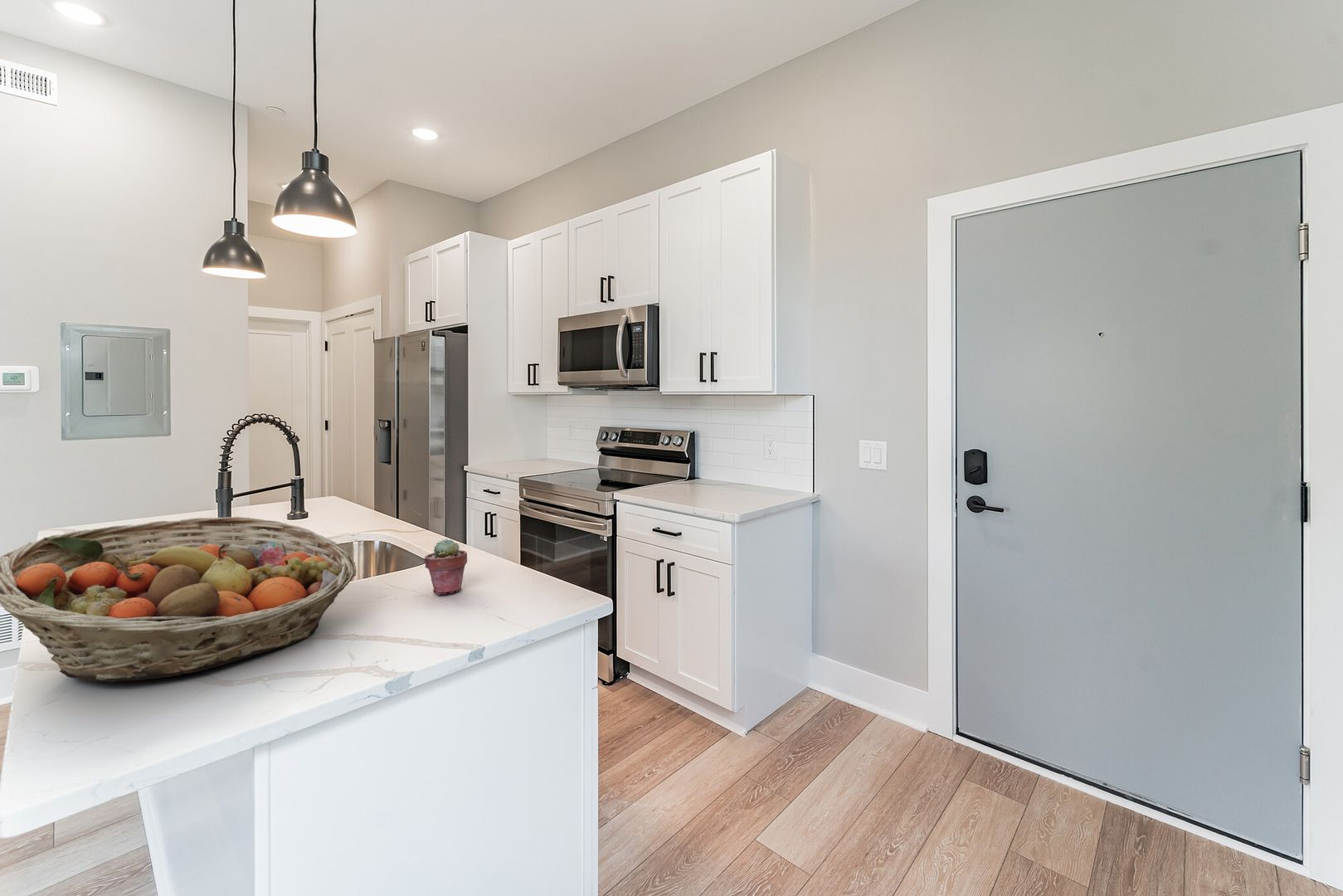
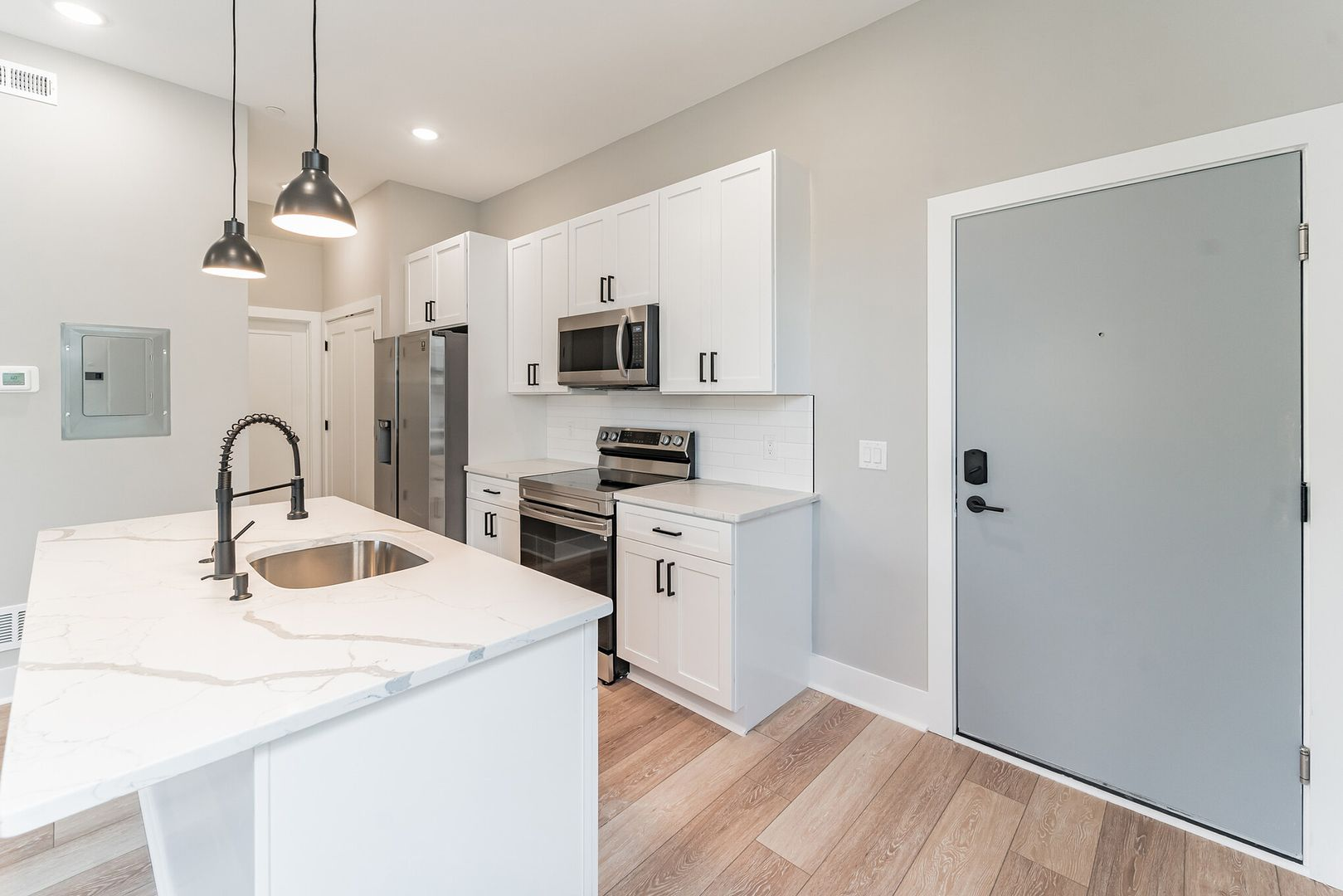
- potted succulent [424,538,468,596]
- fruit basket [0,516,357,683]
